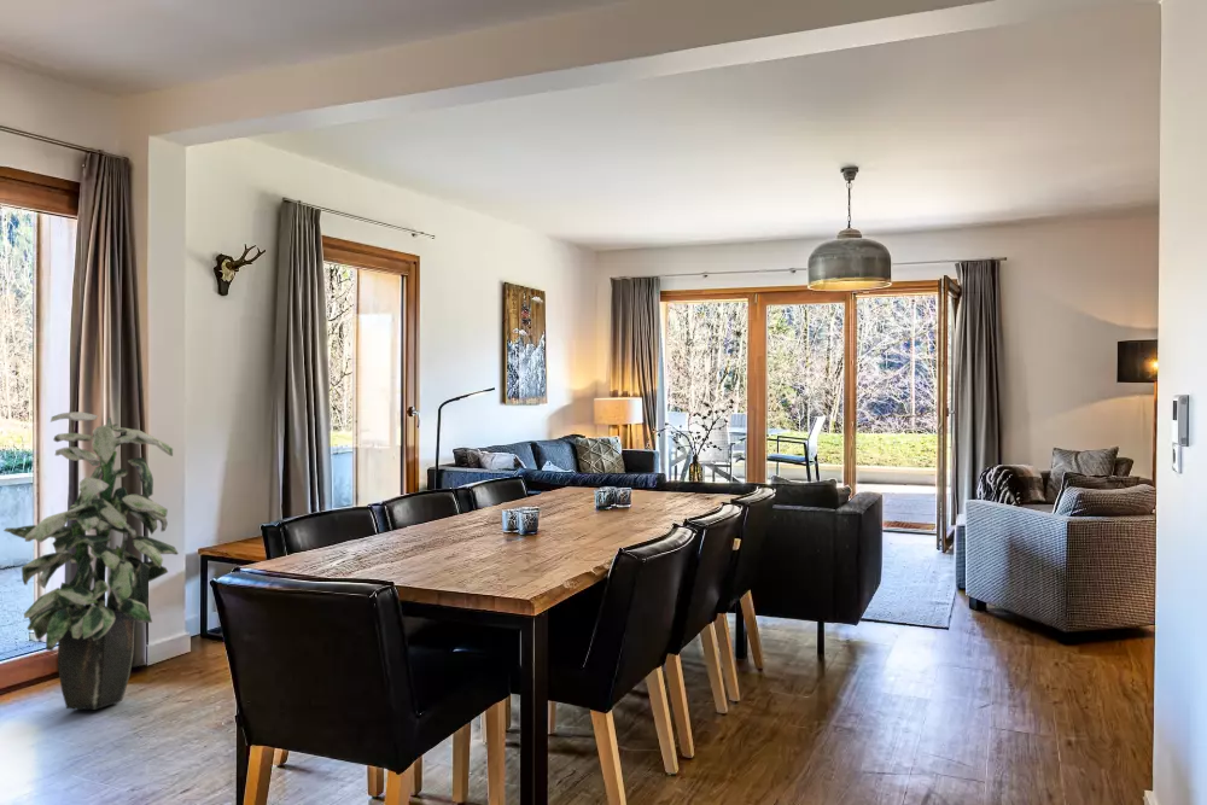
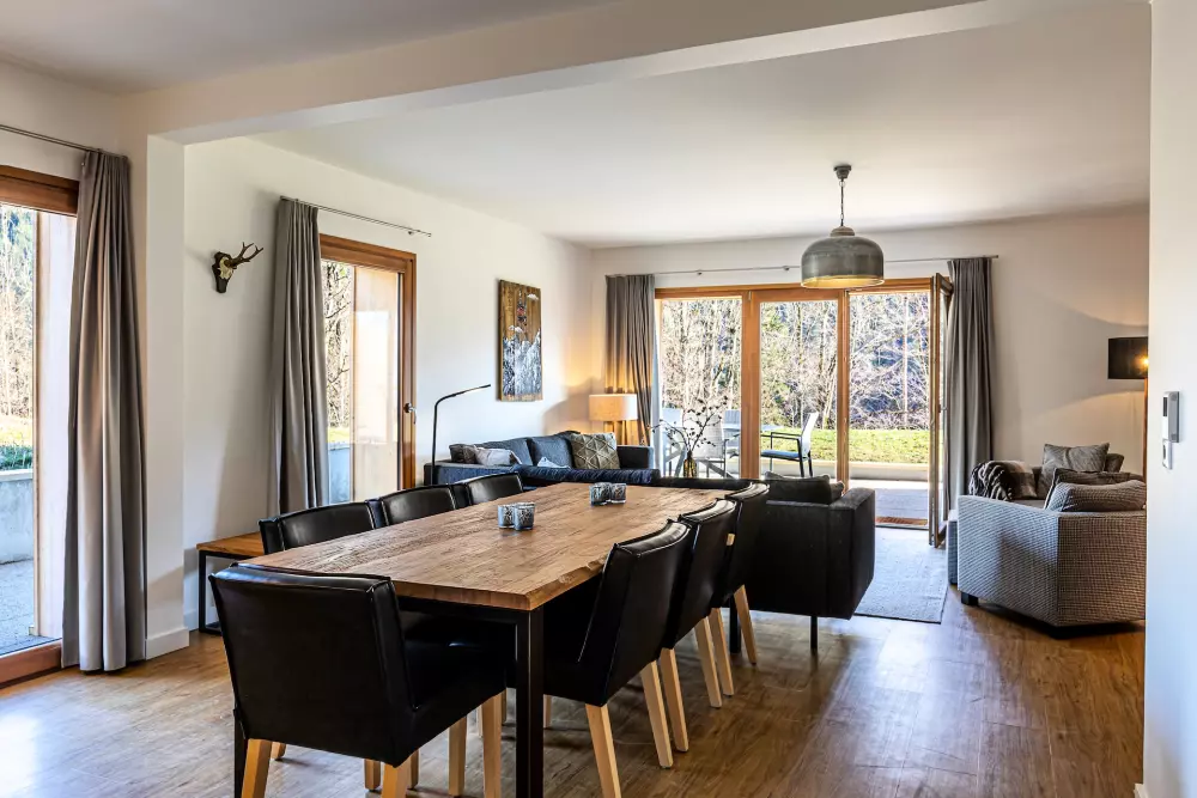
- indoor plant [2,410,180,710]
